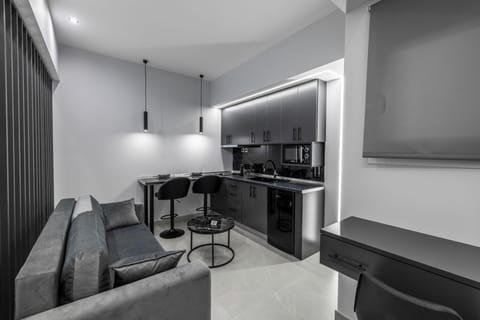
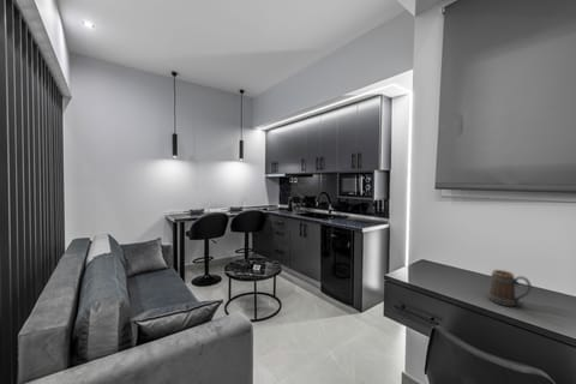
+ mug [487,269,533,307]
